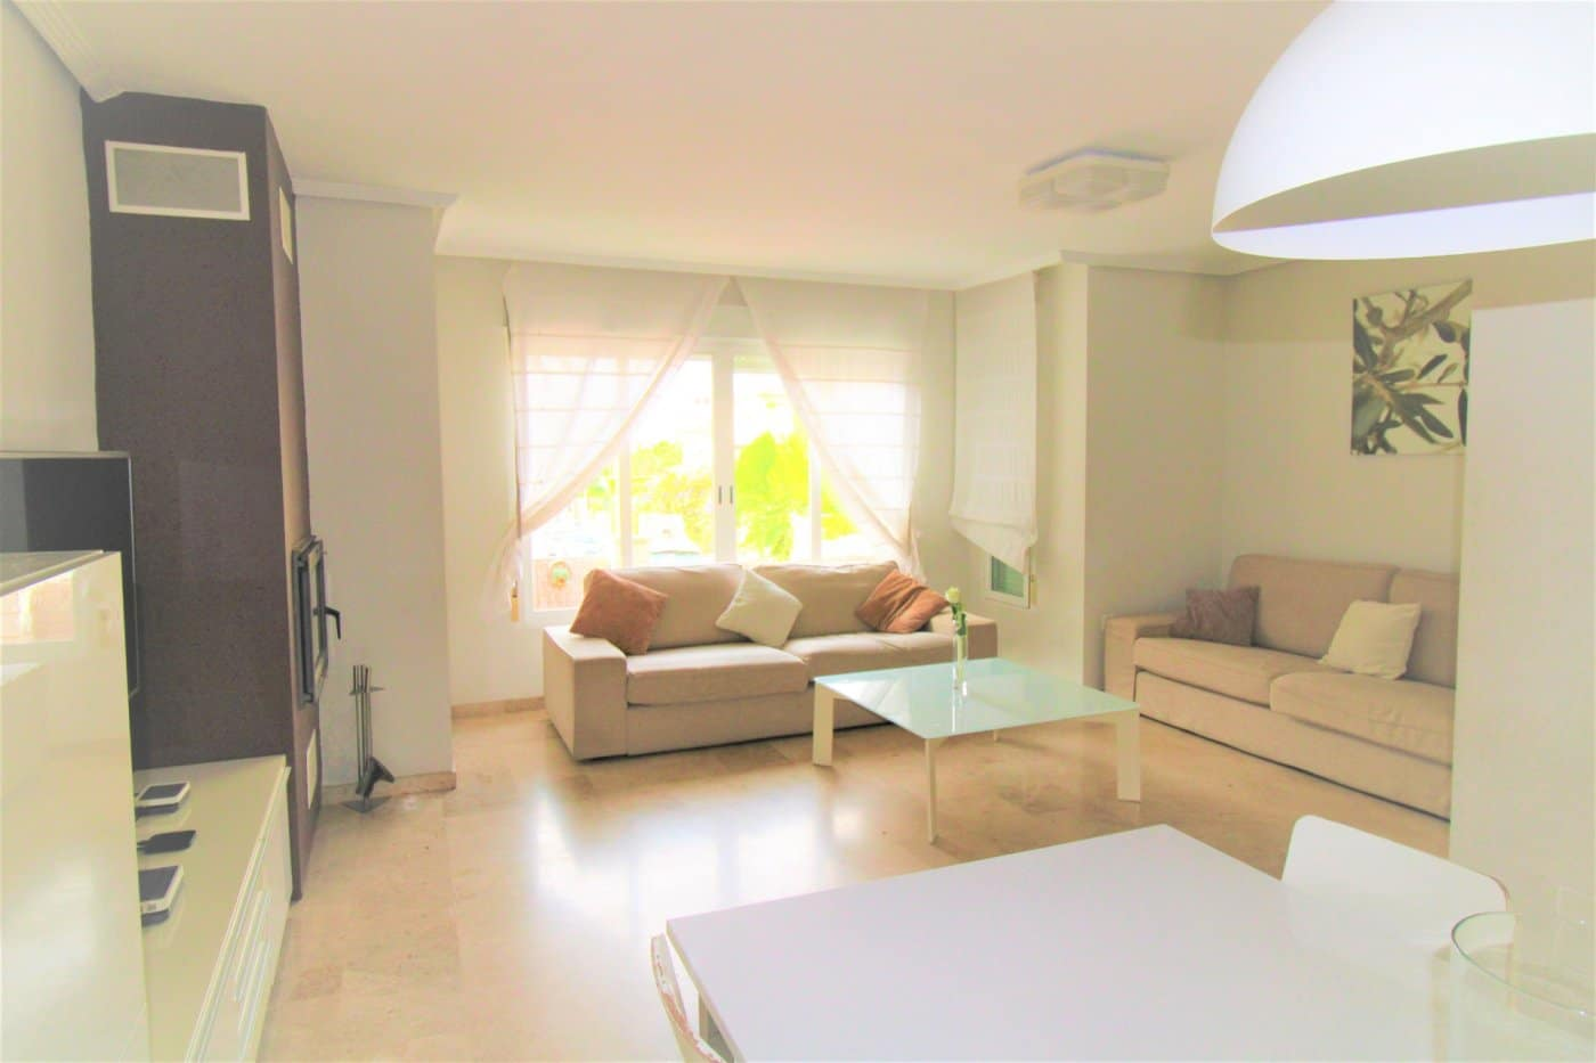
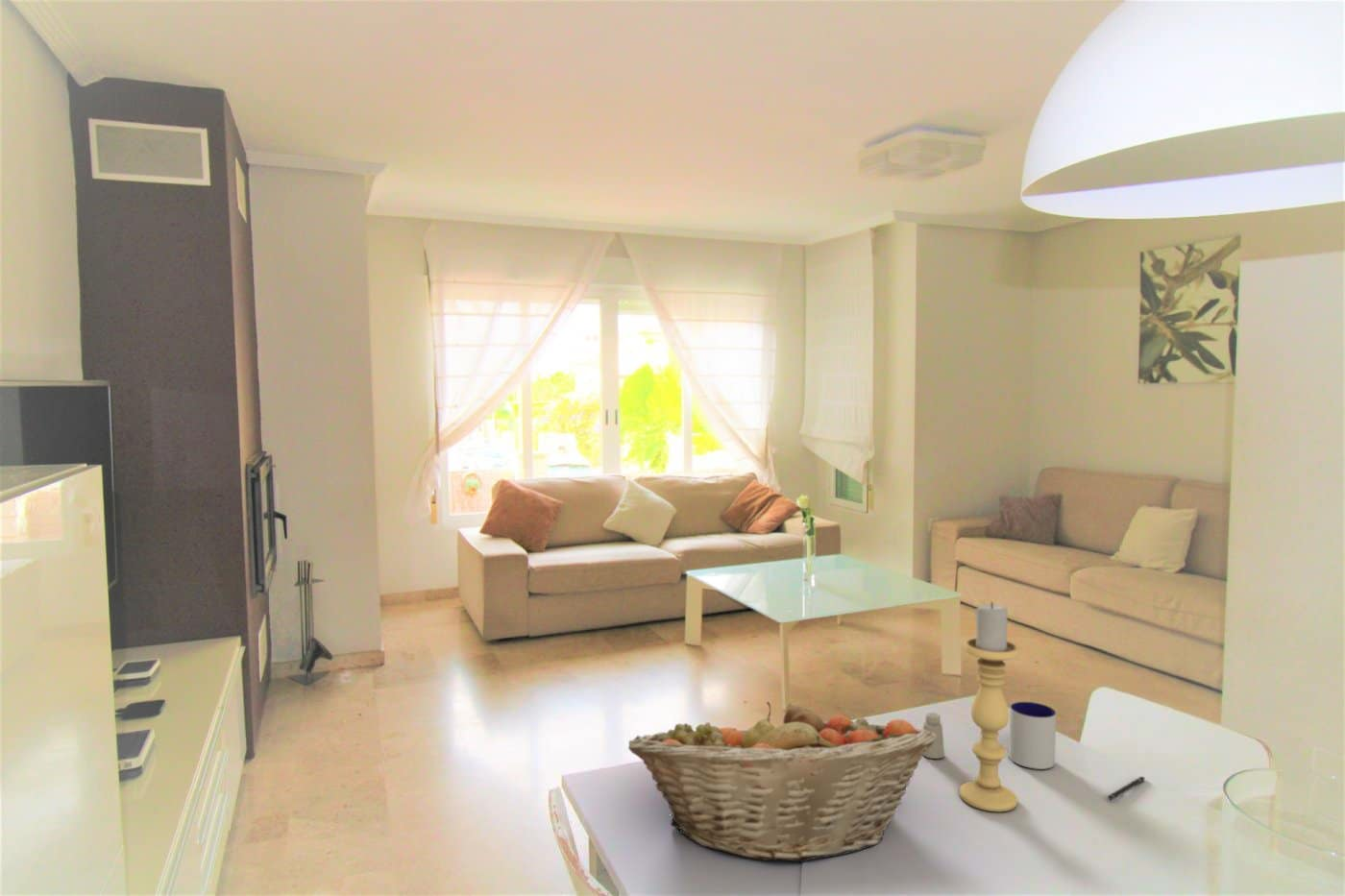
+ candle holder [959,601,1020,812]
+ fruit basket [627,700,936,863]
+ pen [1107,776,1146,801]
+ mug [1008,701,1057,770]
+ saltshaker [922,712,945,760]
